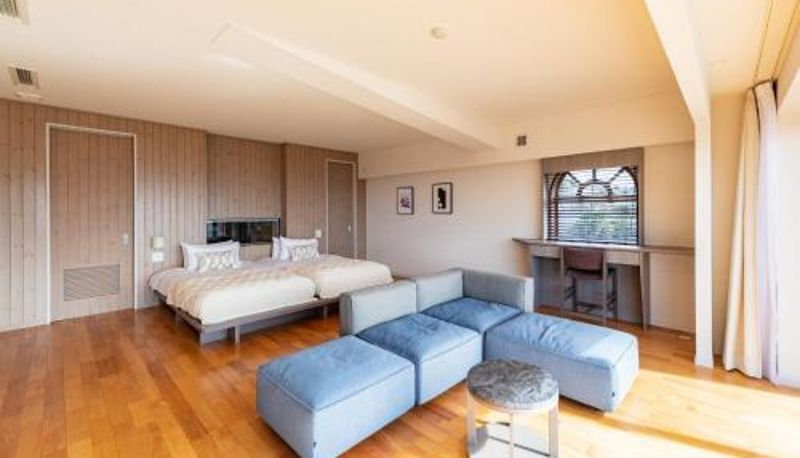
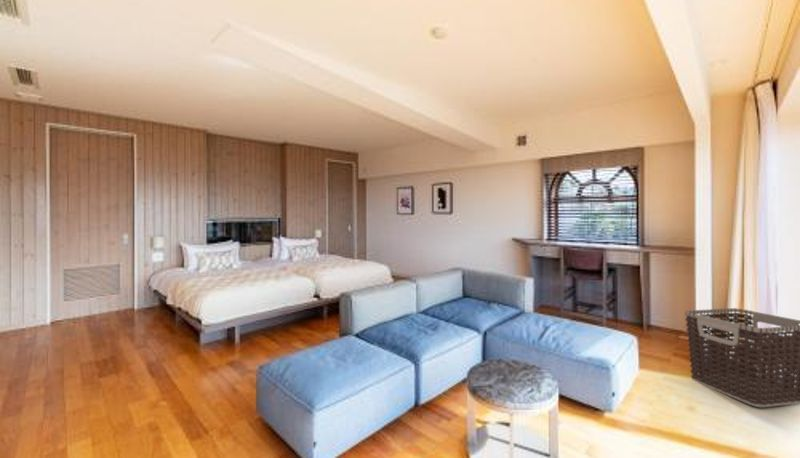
+ clothes hamper [684,307,800,408]
